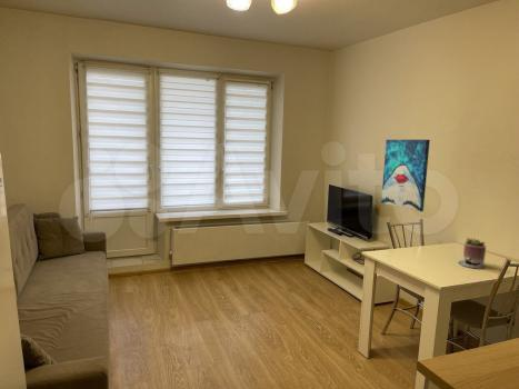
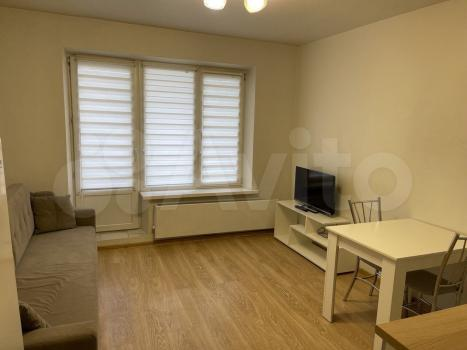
- wall art [380,139,431,212]
- succulent planter [458,237,487,269]
